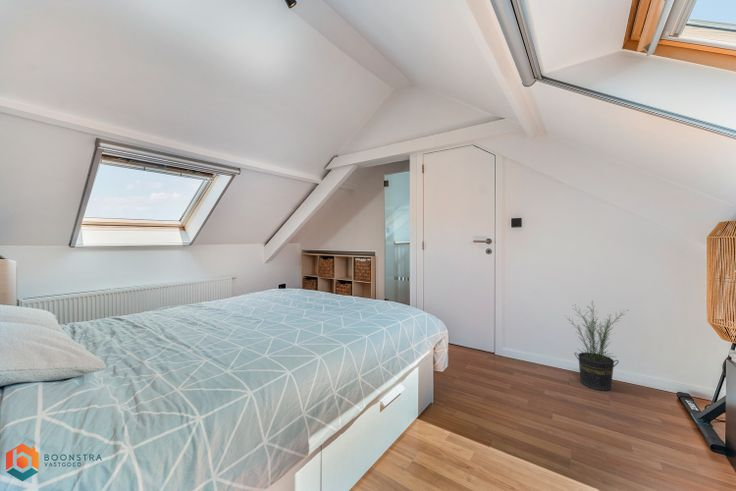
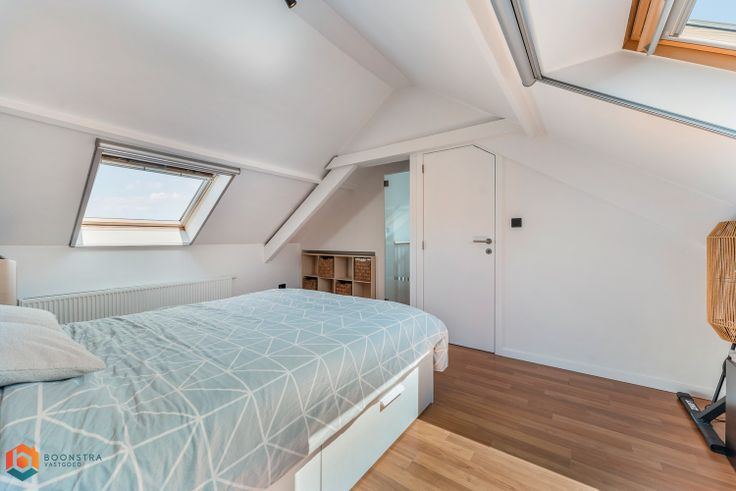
- potted plant [565,301,628,392]
